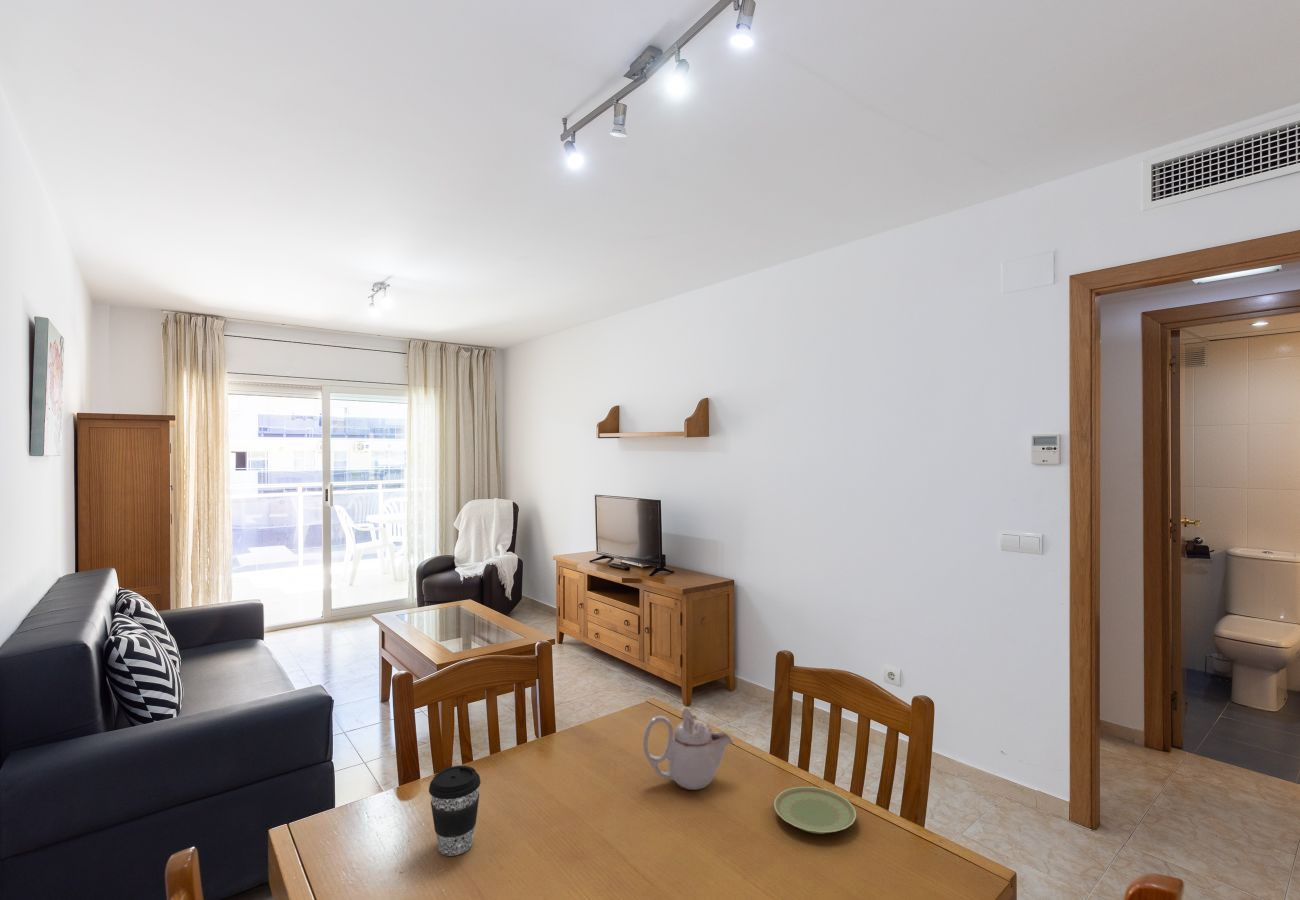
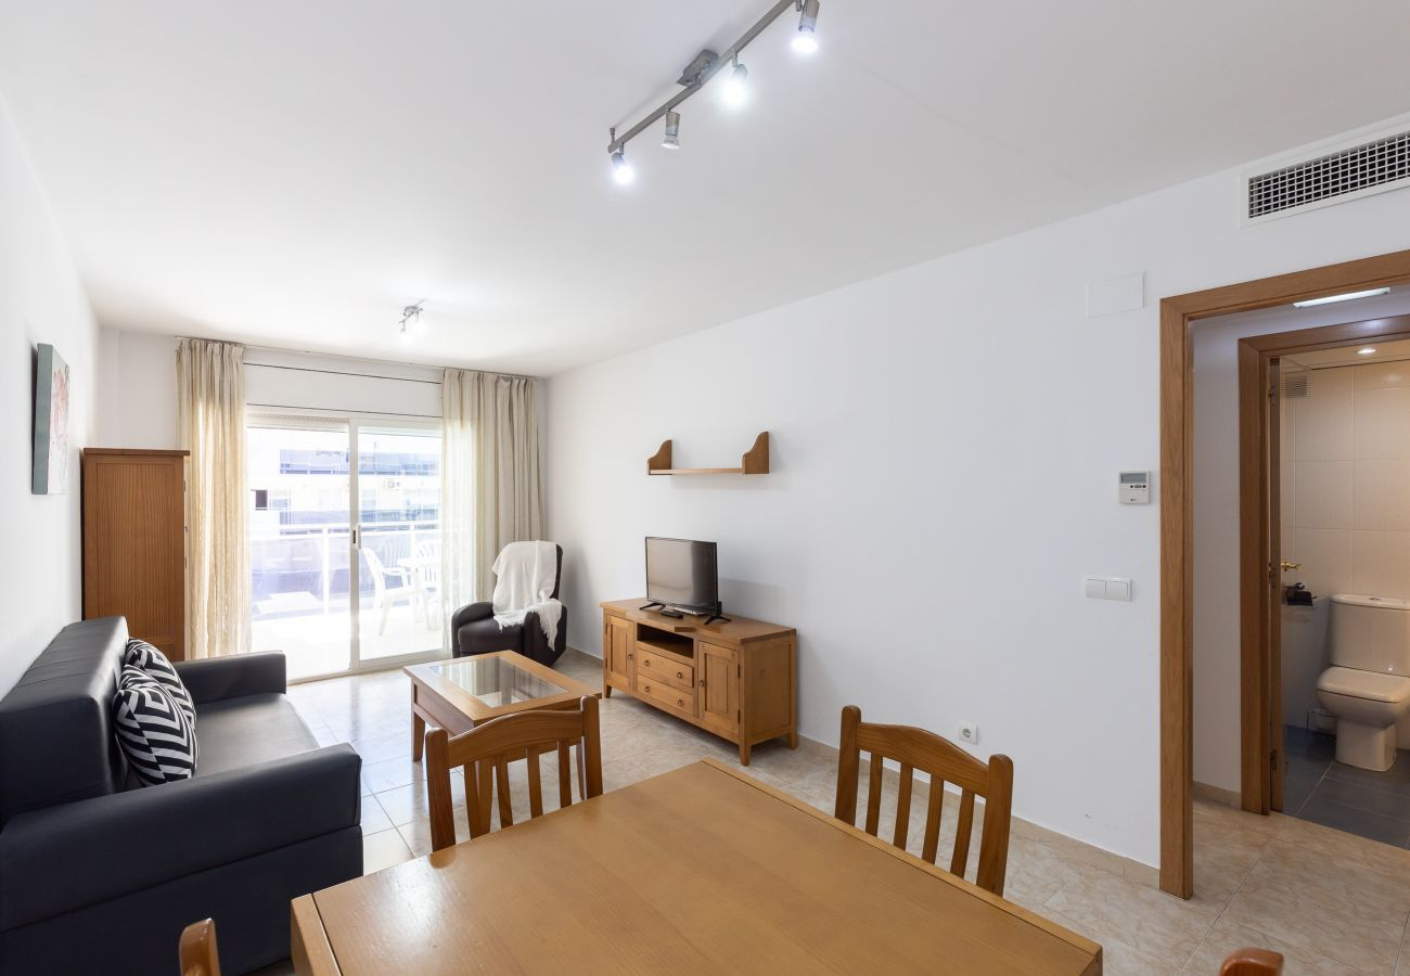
- plate [773,786,857,835]
- coffee cup [428,765,482,857]
- teapot [642,706,734,791]
